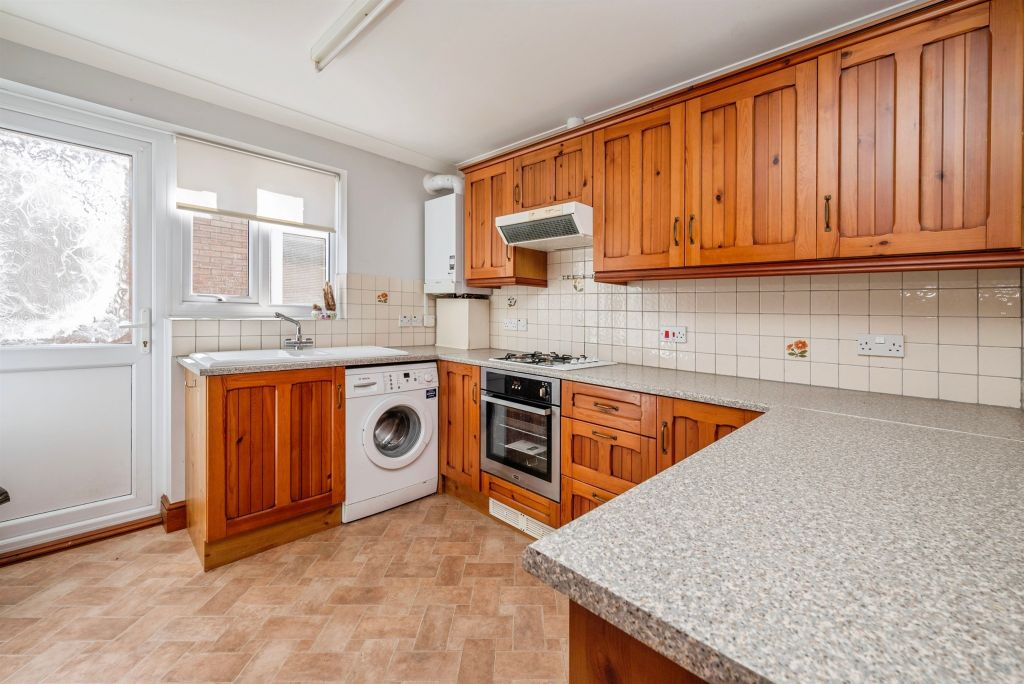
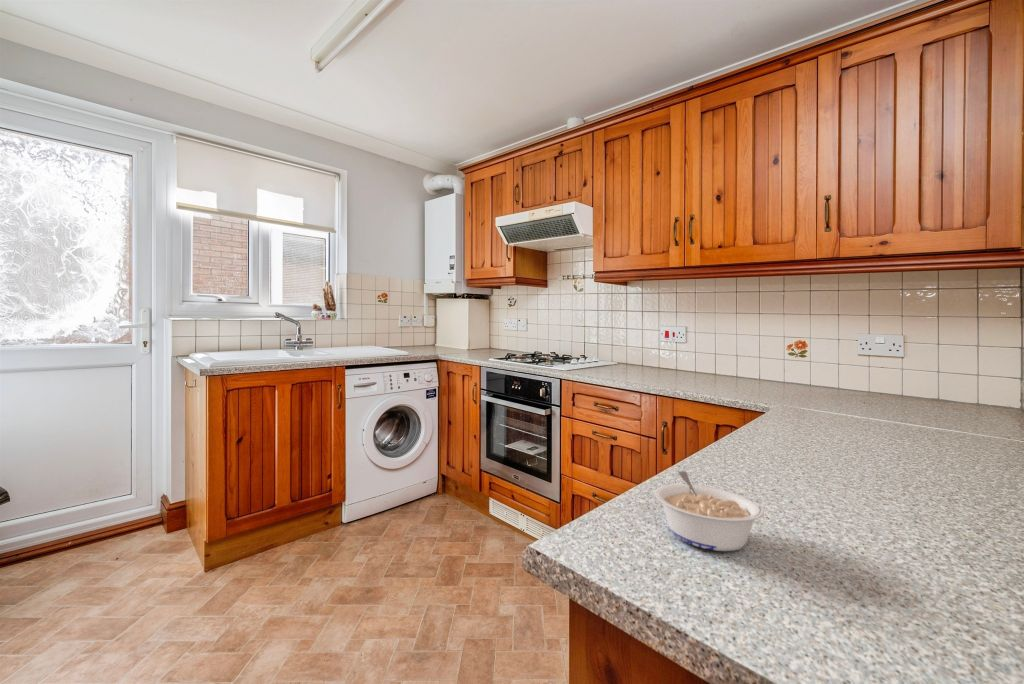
+ legume [654,470,765,552]
